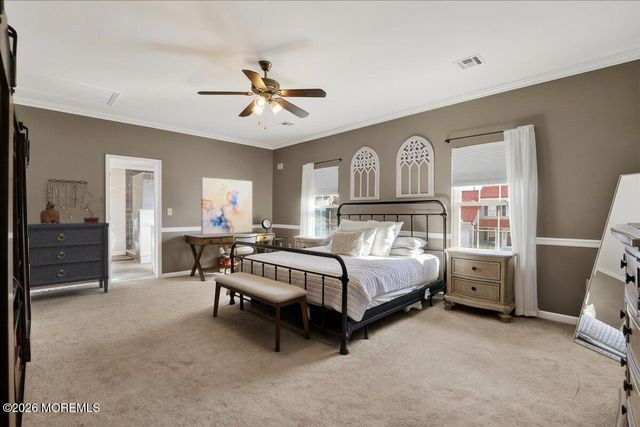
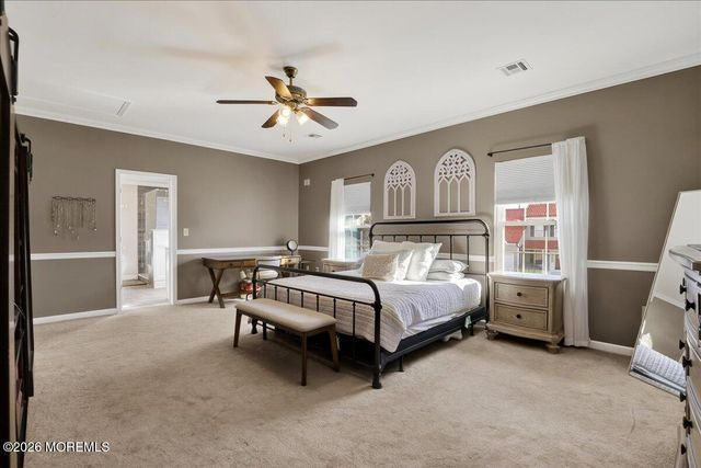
- wall art [200,177,253,235]
- vessel [39,201,61,224]
- dresser [27,221,110,294]
- potted plant [68,191,103,223]
